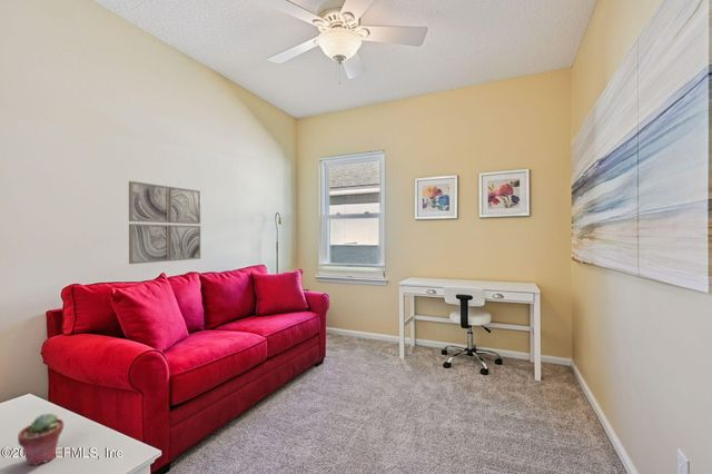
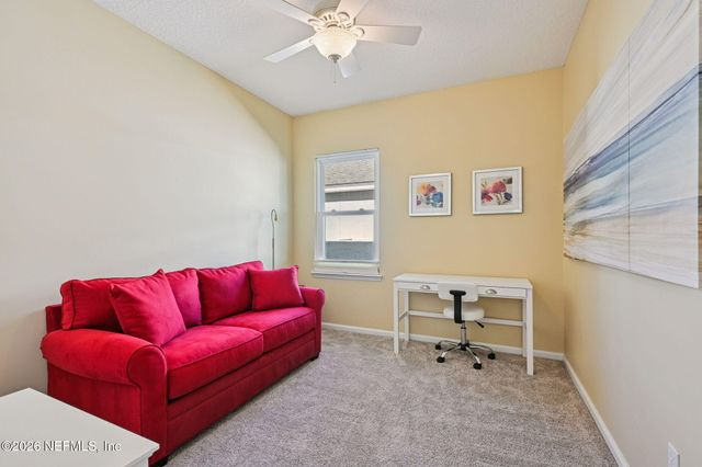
- potted succulent [17,413,65,466]
- wall art [128,180,201,265]
